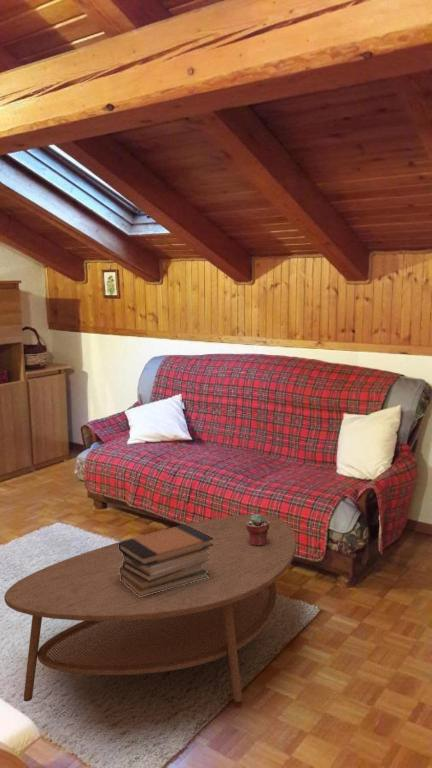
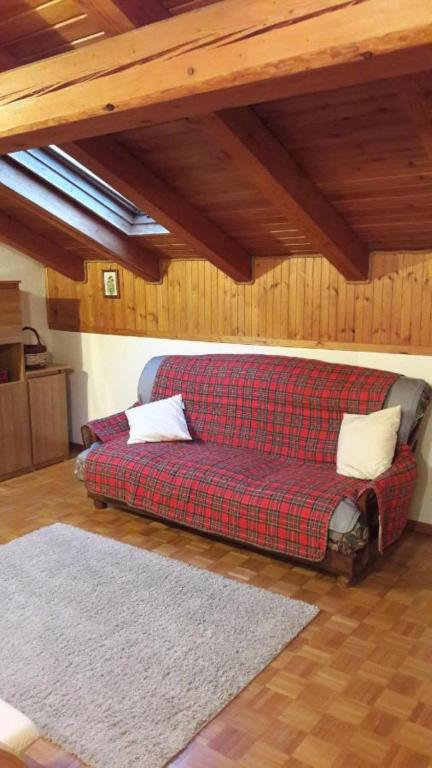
- book stack [117,524,213,597]
- potted succulent [246,513,269,546]
- coffee table [3,514,297,704]
